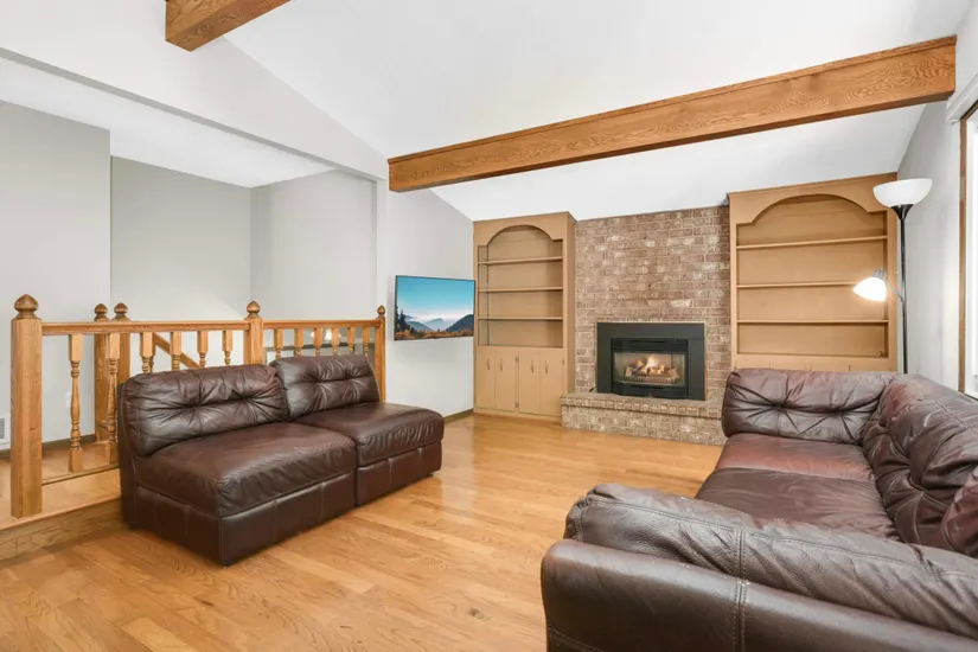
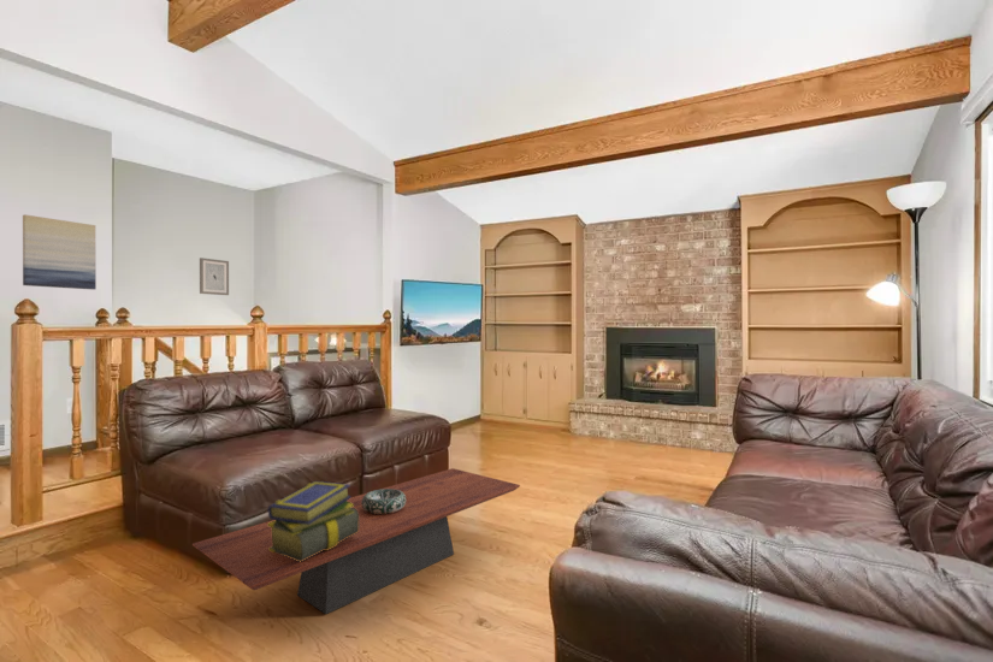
+ wall art [199,256,230,296]
+ coffee table [191,467,521,615]
+ stack of books [267,480,359,562]
+ decorative bowl [362,487,406,514]
+ wall art [22,213,97,291]
